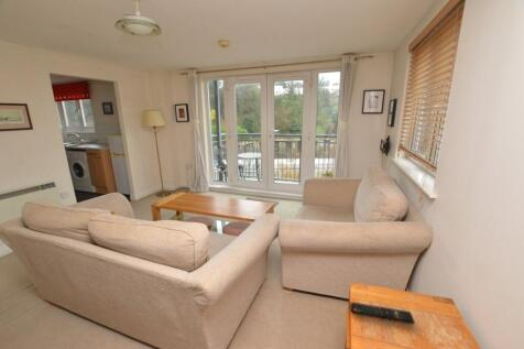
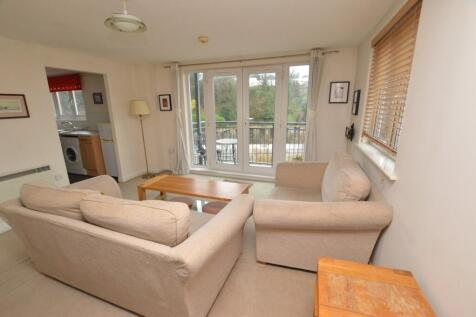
- remote control [349,301,416,325]
